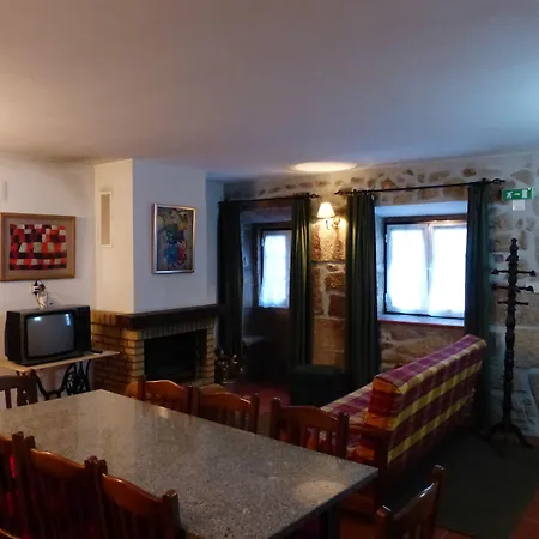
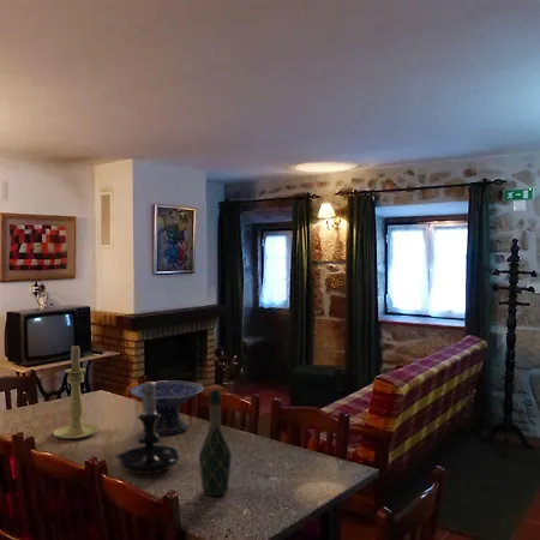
+ candle holder [114,376,181,475]
+ candle holder [52,343,100,440]
+ wine bottle [198,389,233,497]
+ decorative bowl [128,379,205,436]
